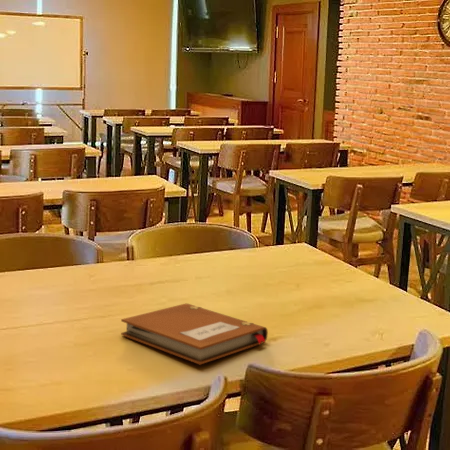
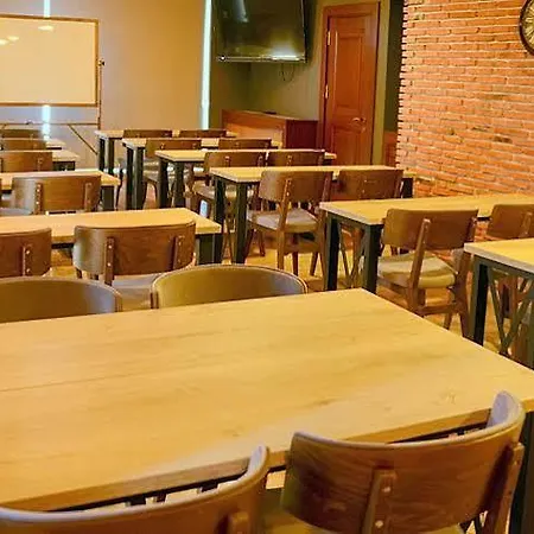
- notebook [120,303,269,366]
